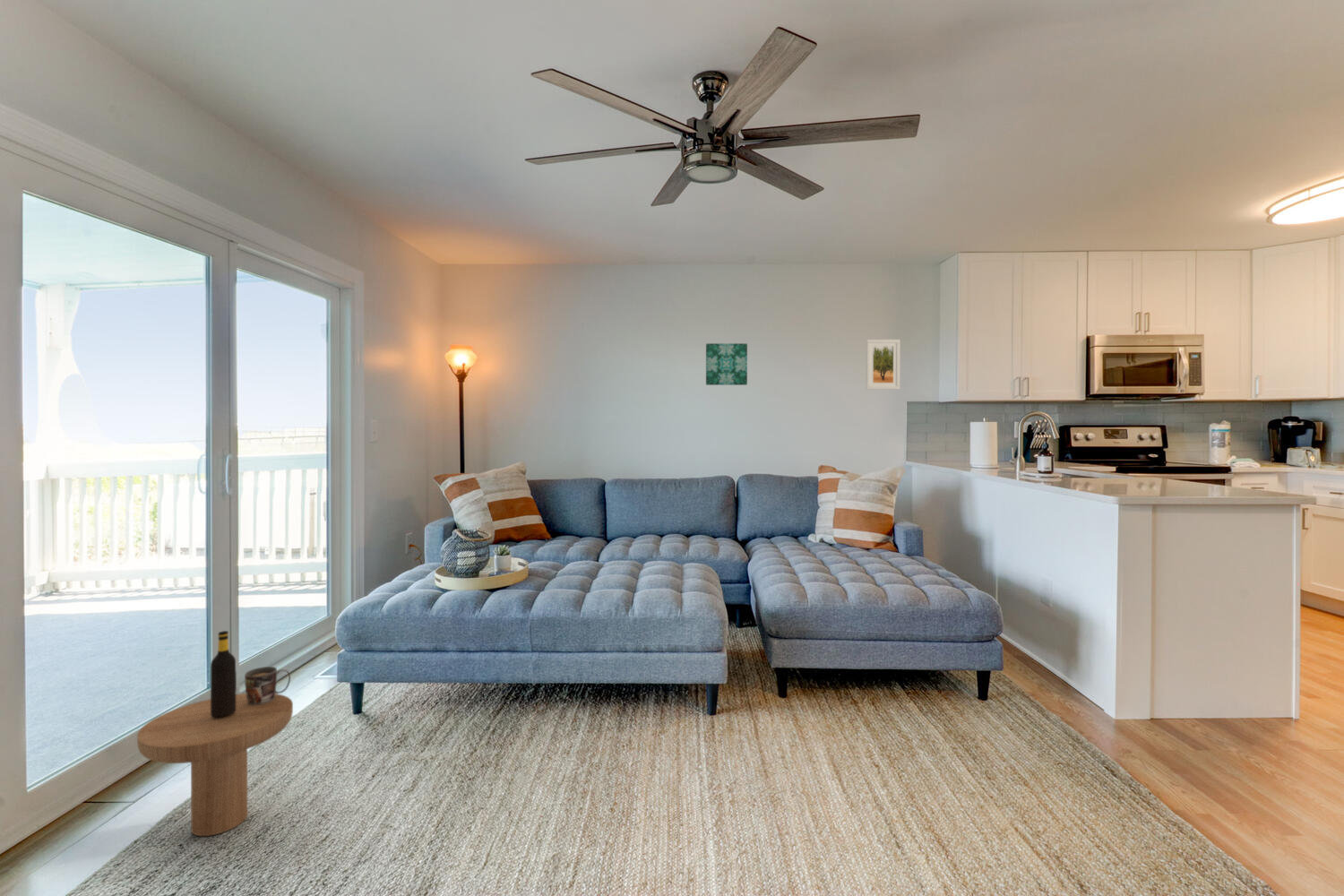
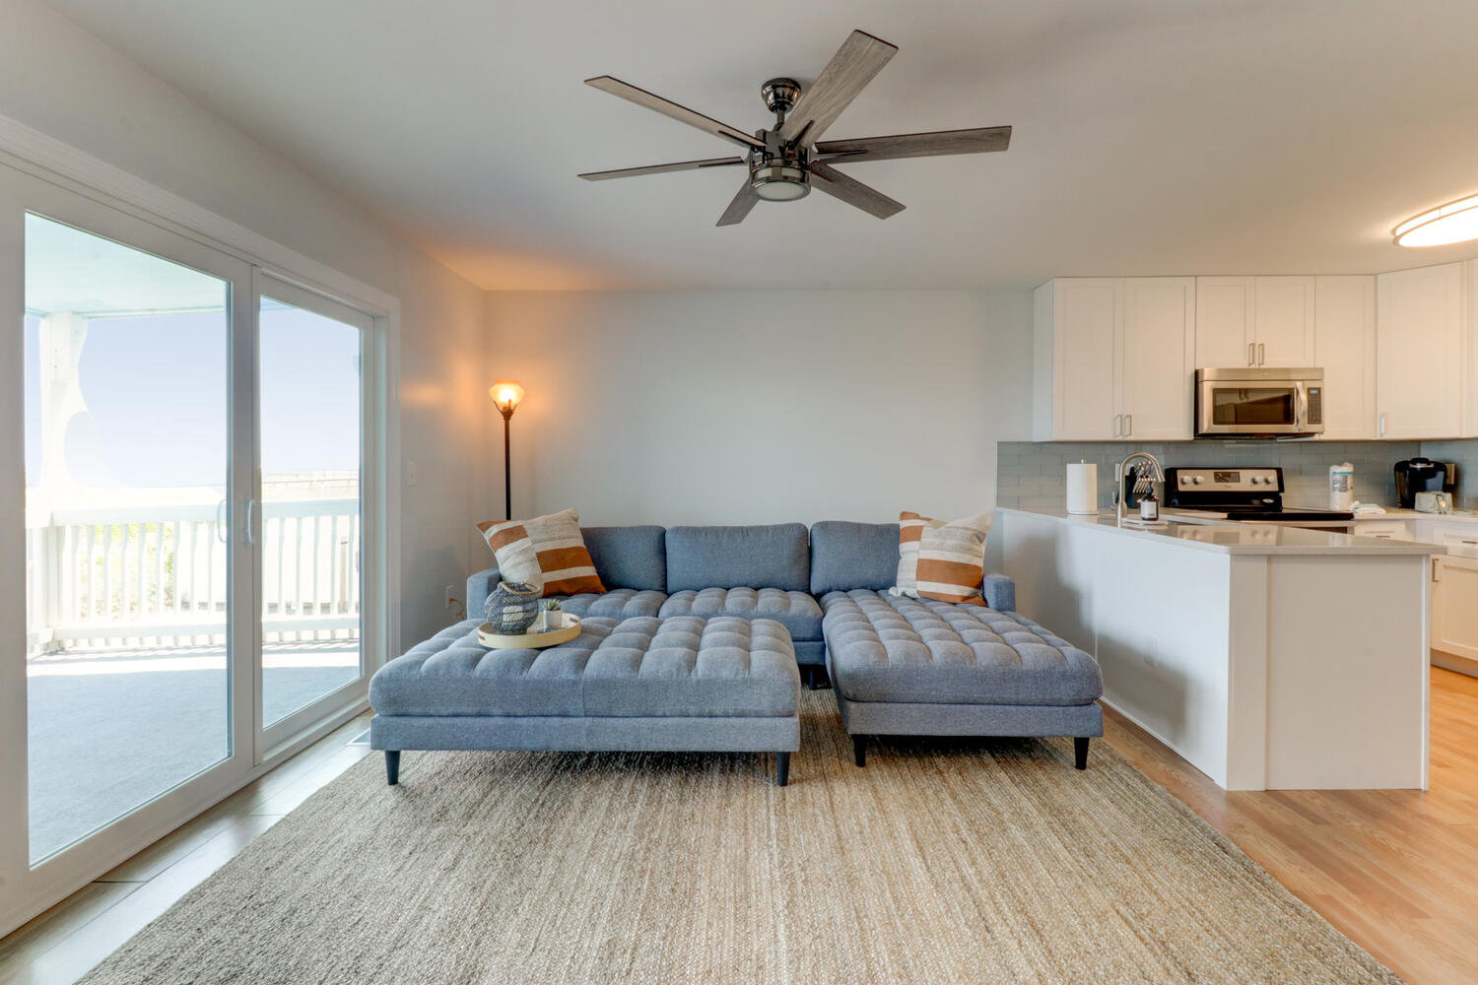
- mug [244,666,291,705]
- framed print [866,339,900,391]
- wall art [705,342,748,386]
- side table [136,630,294,837]
